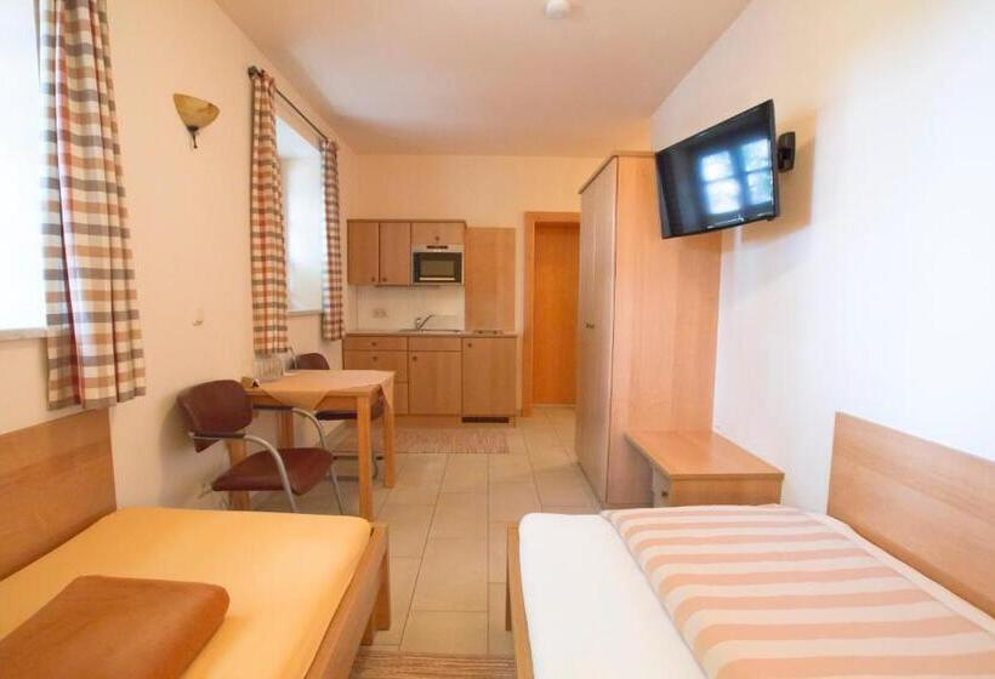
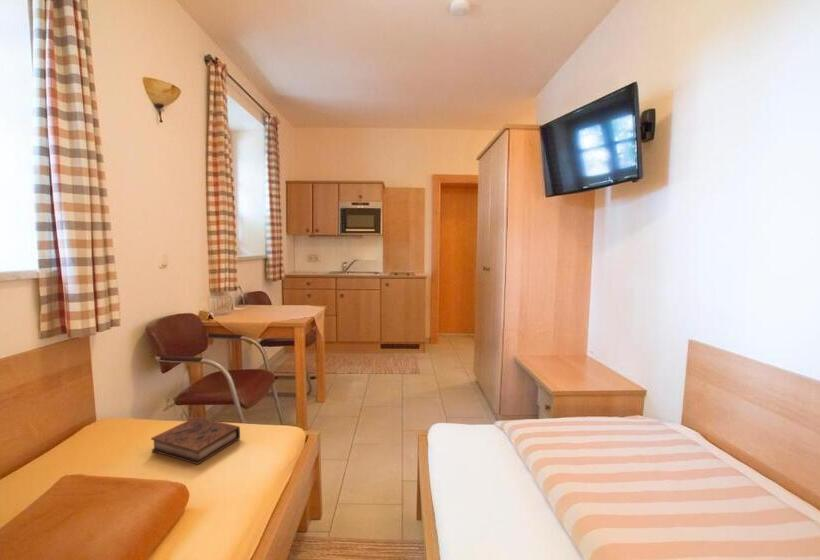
+ book [150,416,241,465]
